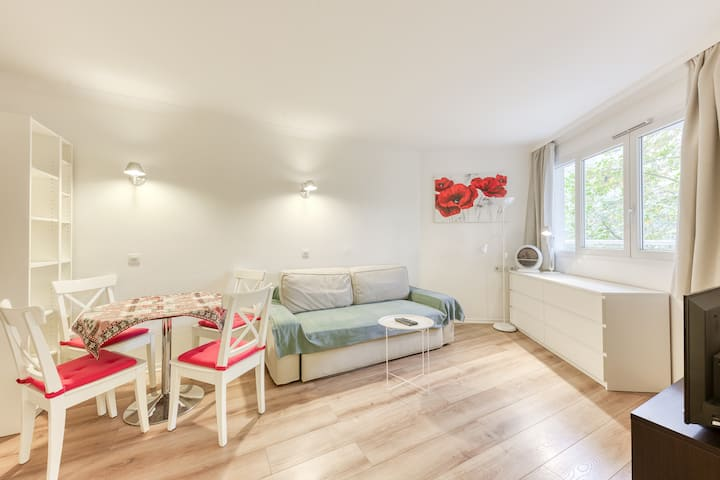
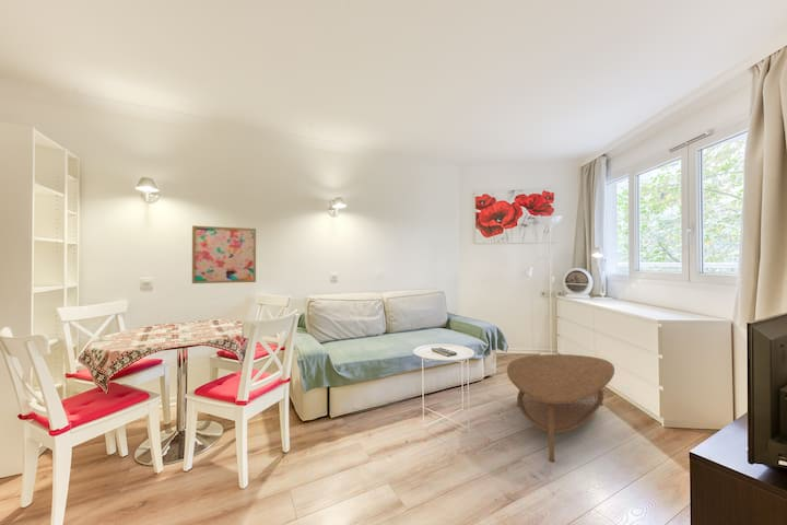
+ wall art [191,224,257,284]
+ coffee table [506,353,615,463]
